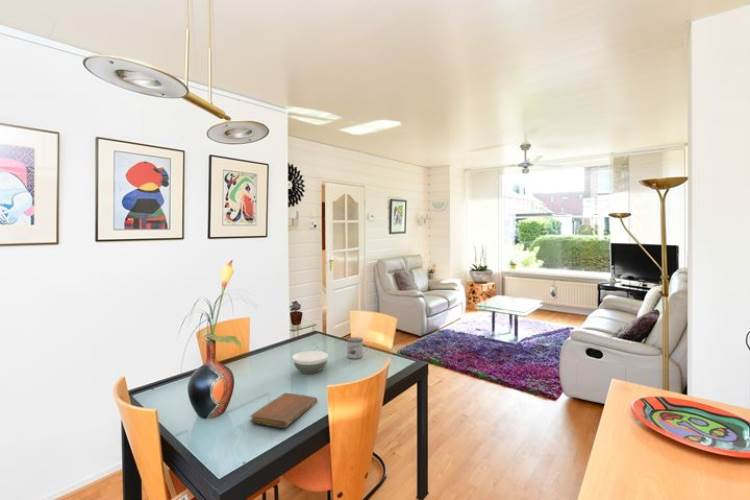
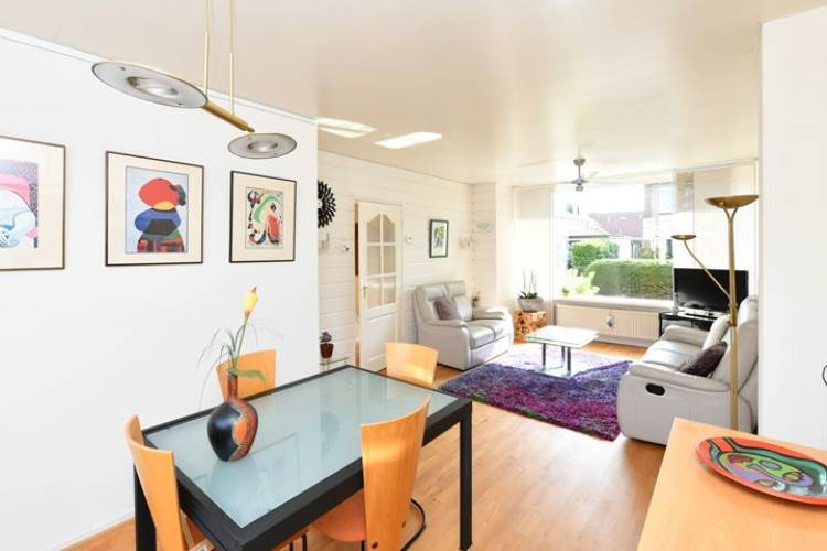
- notebook [249,392,318,429]
- bowl [291,350,329,375]
- mug [346,336,369,359]
